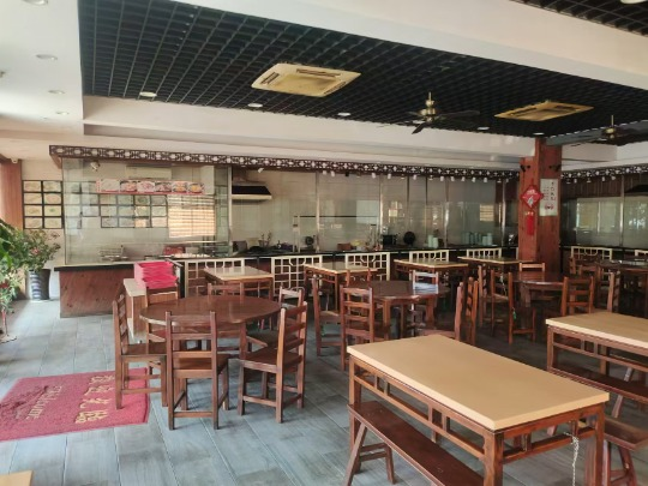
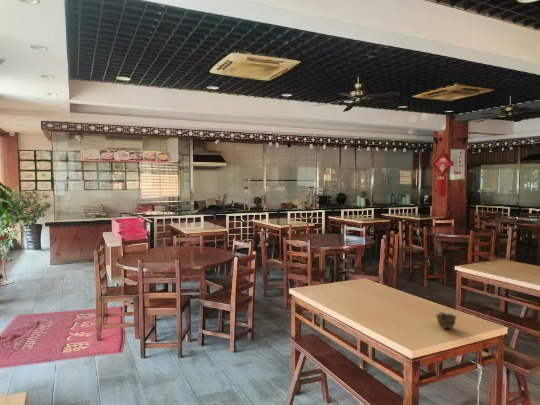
+ cup [435,311,457,329]
